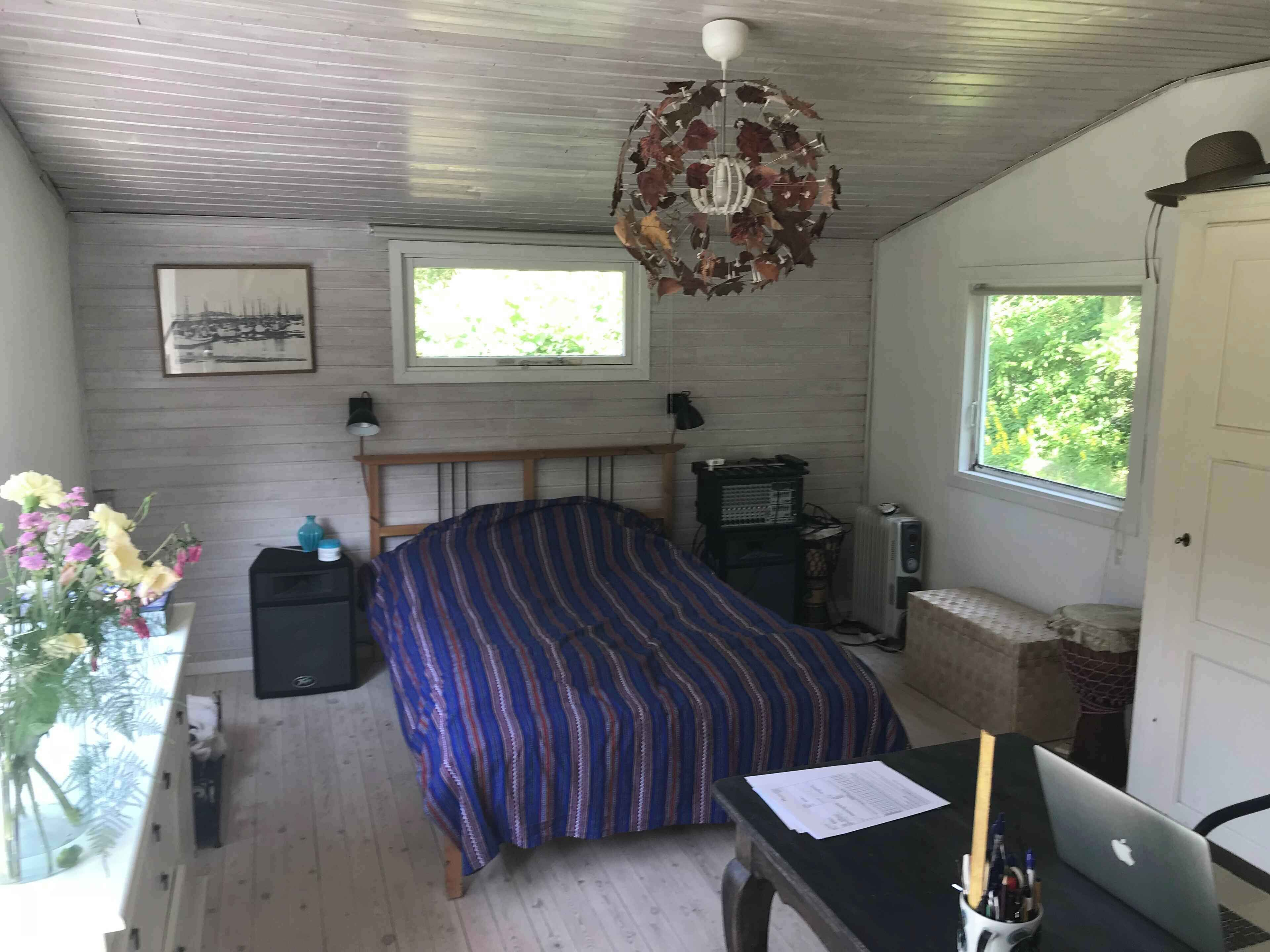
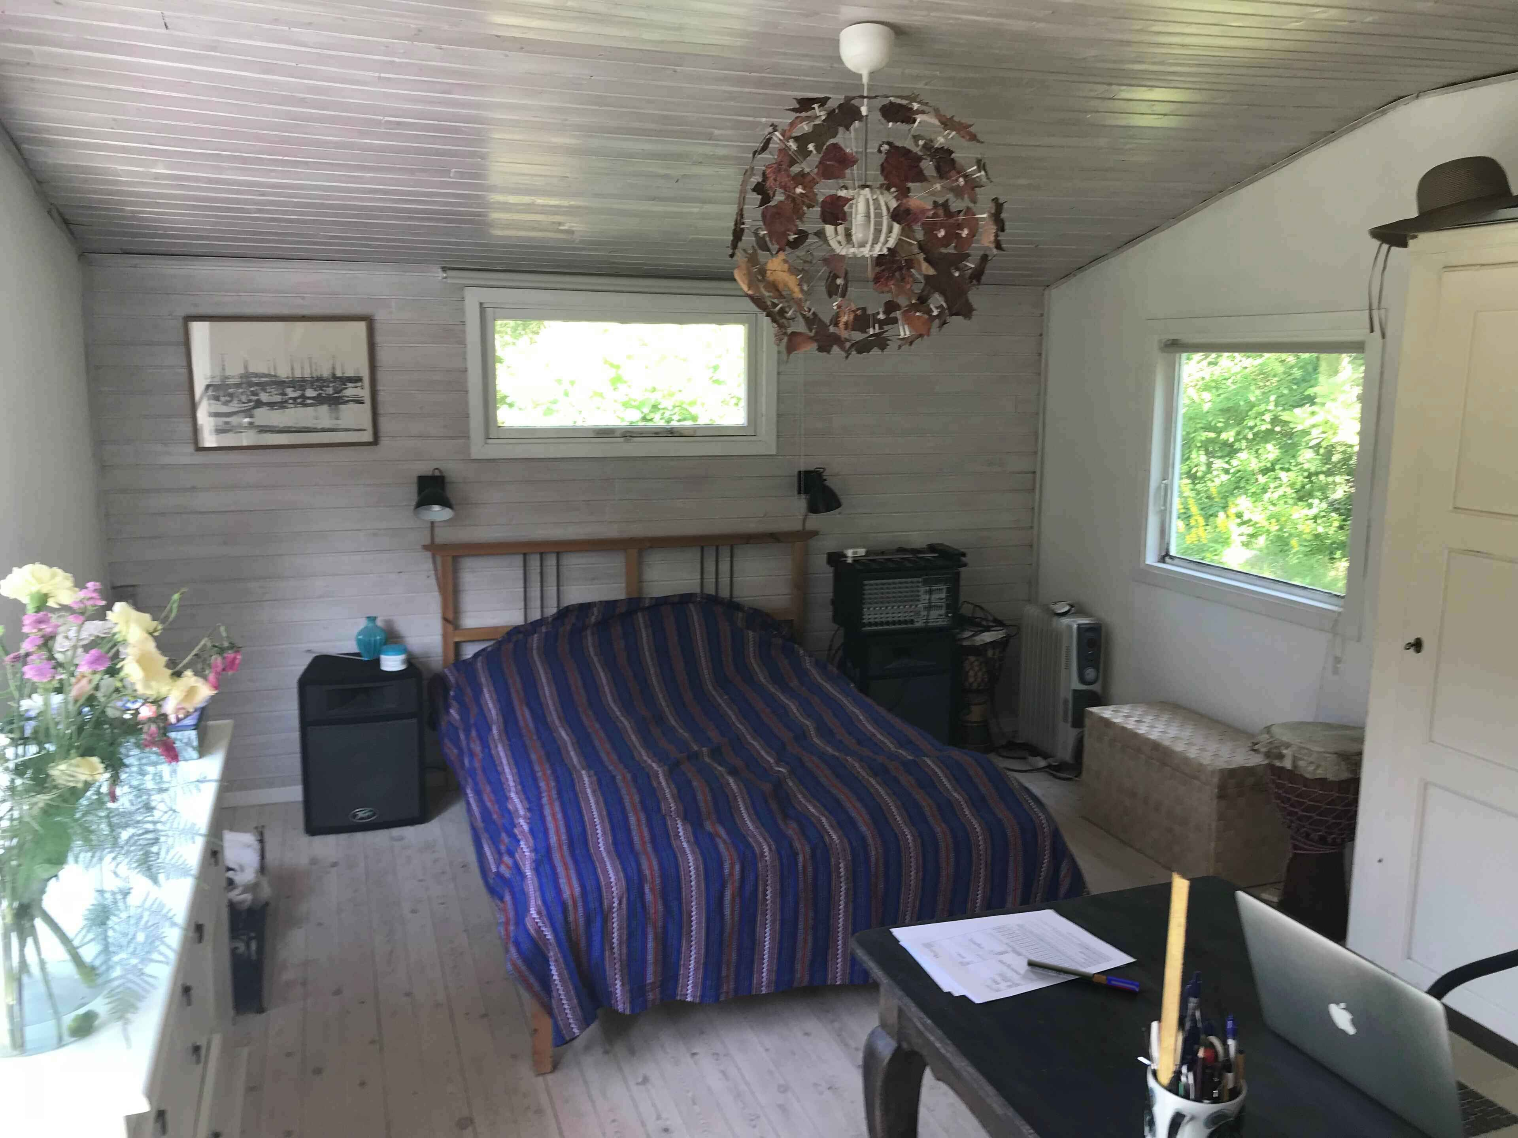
+ pen [1027,959,1139,992]
